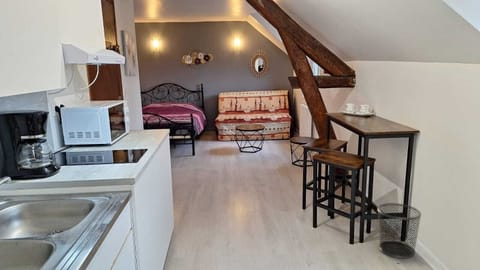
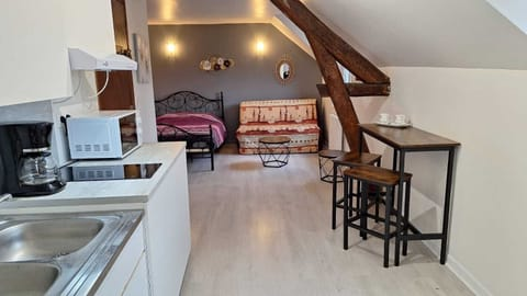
- waste bin [376,202,422,259]
